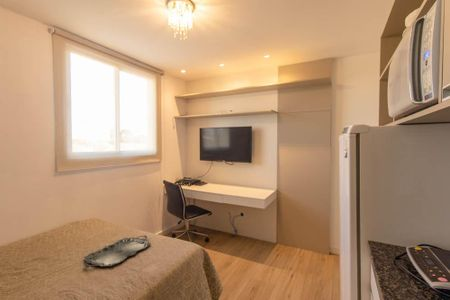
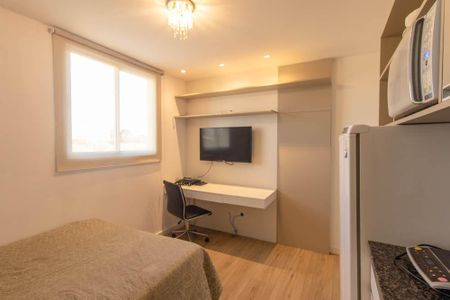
- serving tray [83,235,152,268]
